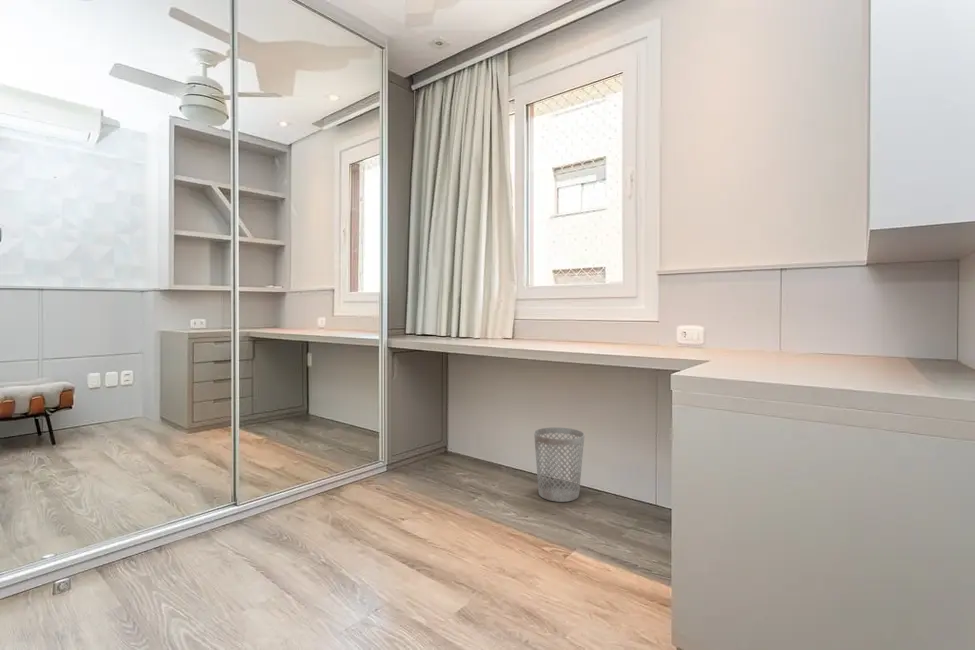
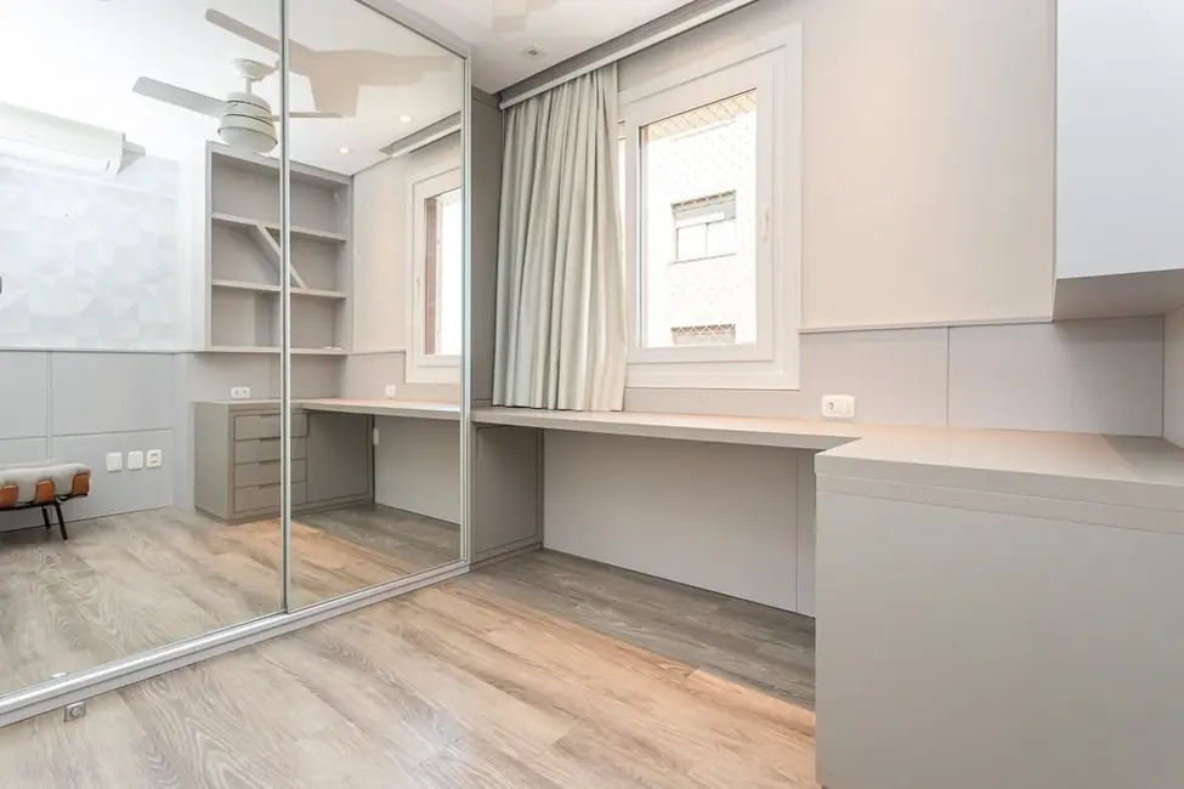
- wastebasket [533,426,586,503]
